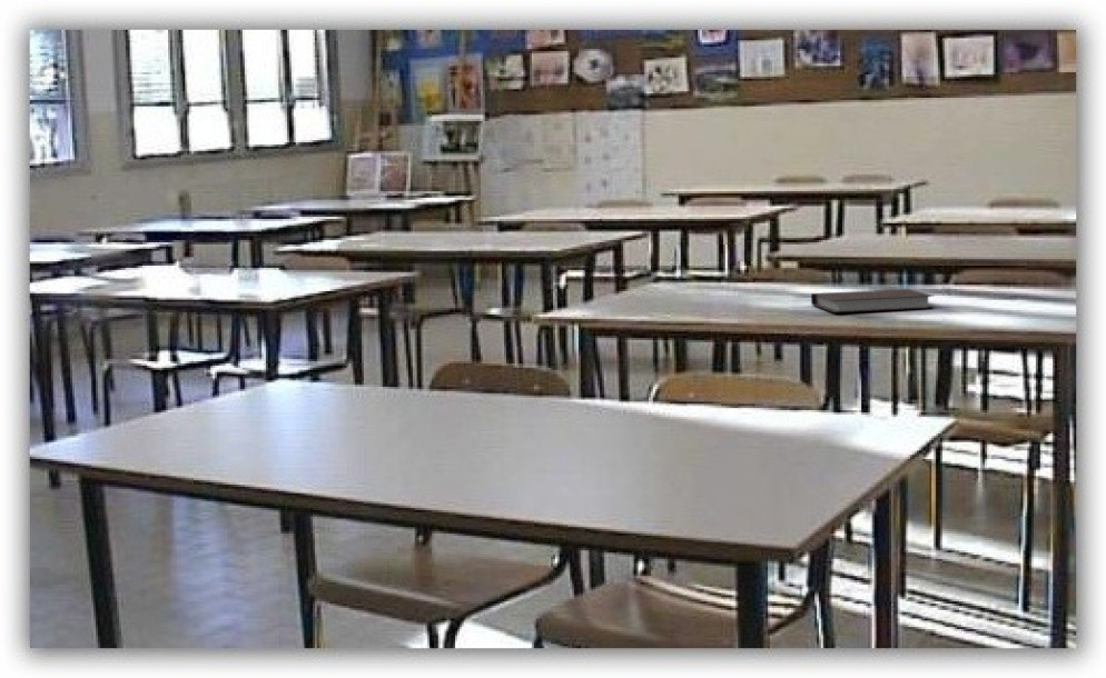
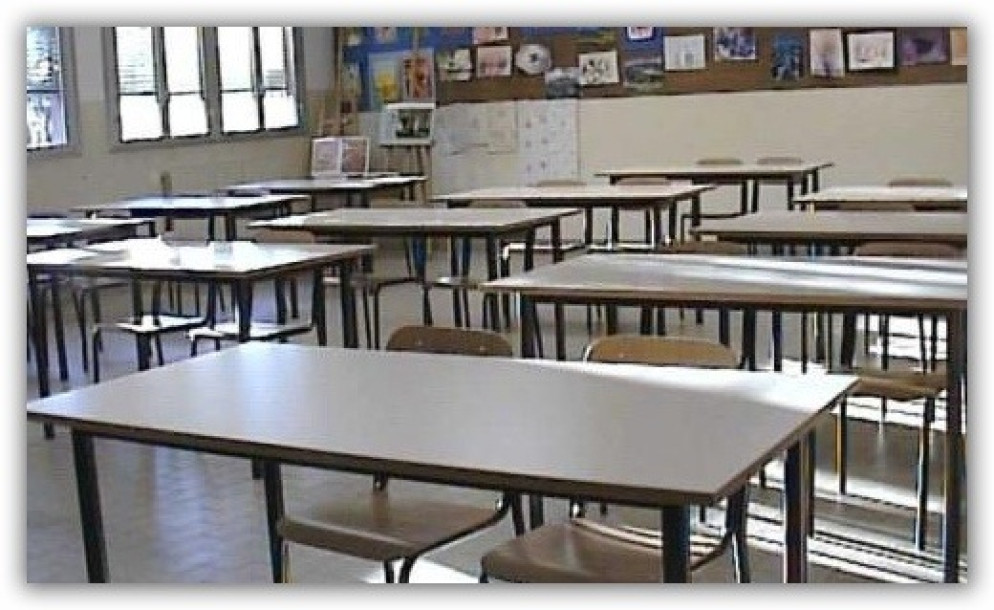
- notebook [810,288,936,313]
